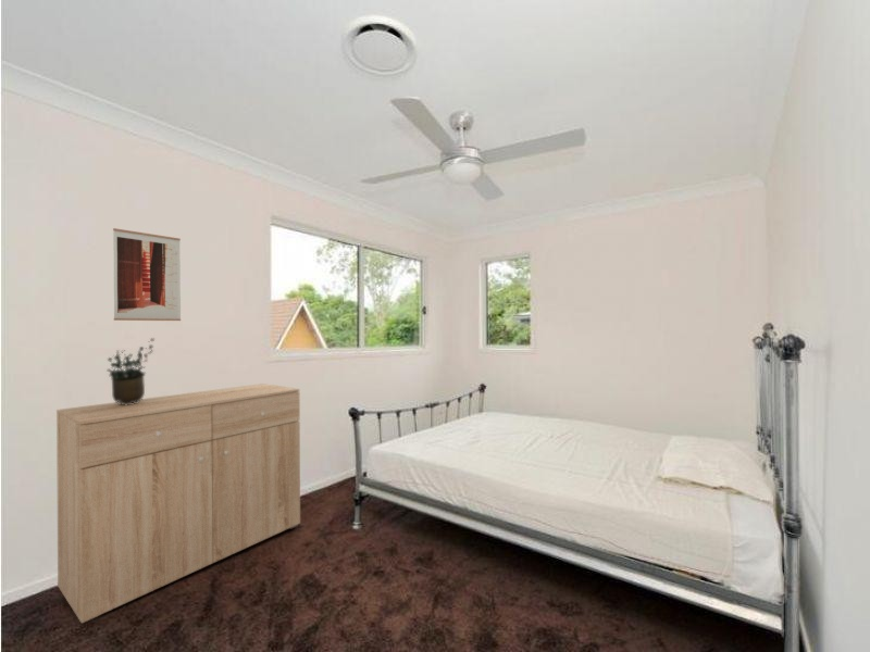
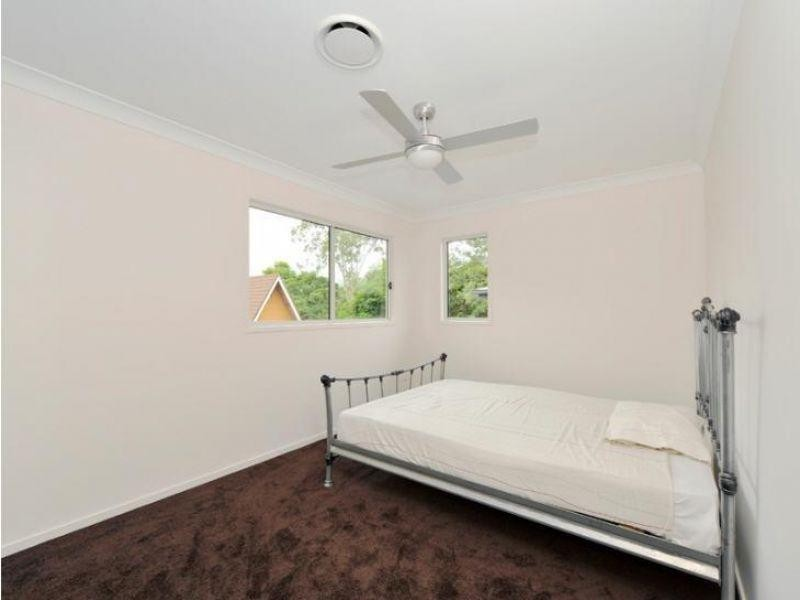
- dresser [55,383,301,625]
- potted plant [105,337,156,405]
- wall art [112,227,182,322]
